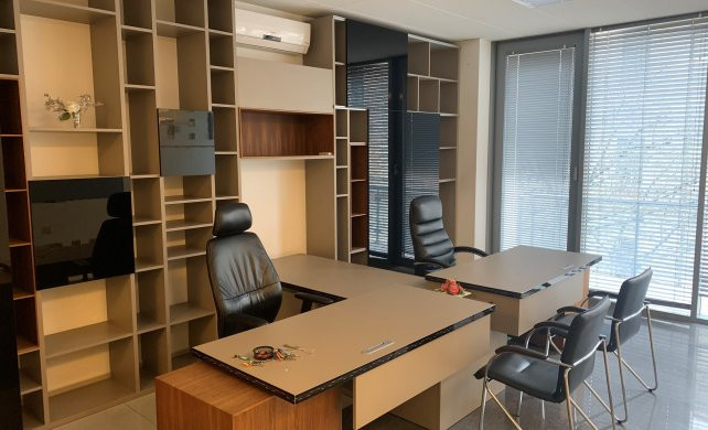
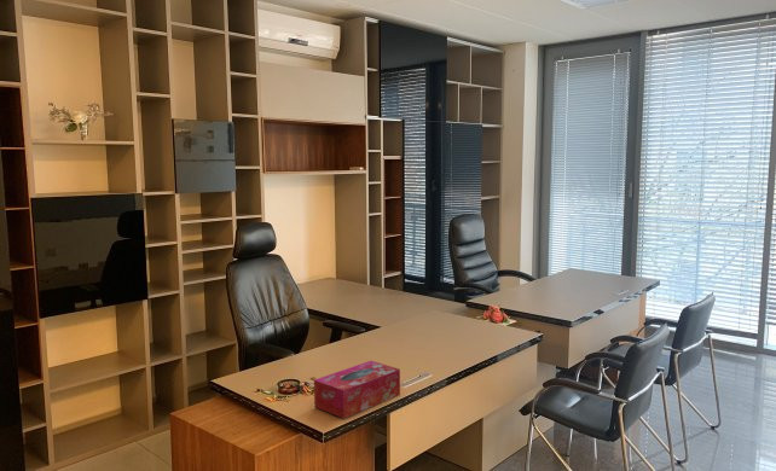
+ tissue box [313,360,401,419]
